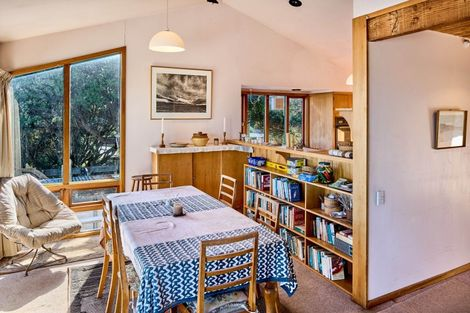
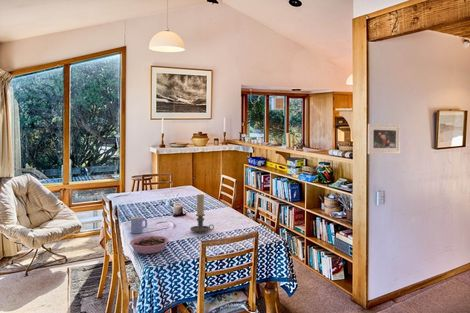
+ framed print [367,123,401,155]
+ bowl [129,235,170,255]
+ candle holder [189,193,215,234]
+ mug [130,216,148,234]
